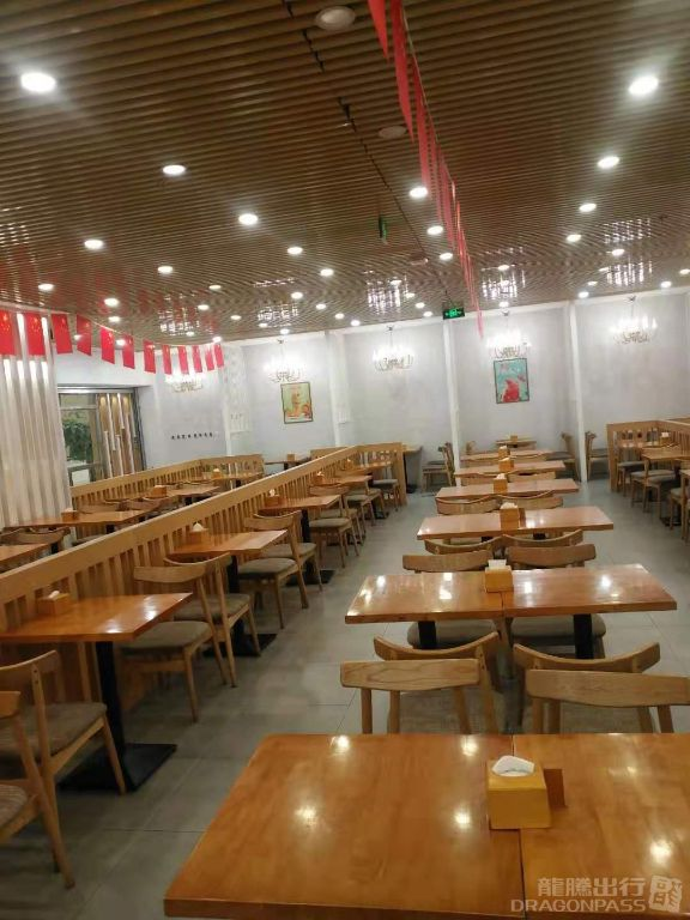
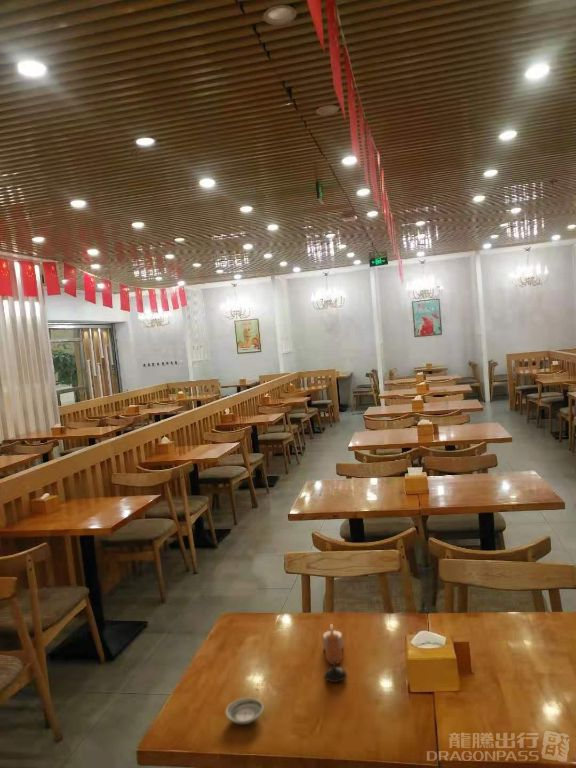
+ saucer [224,697,265,725]
+ teapot [322,623,348,683]
